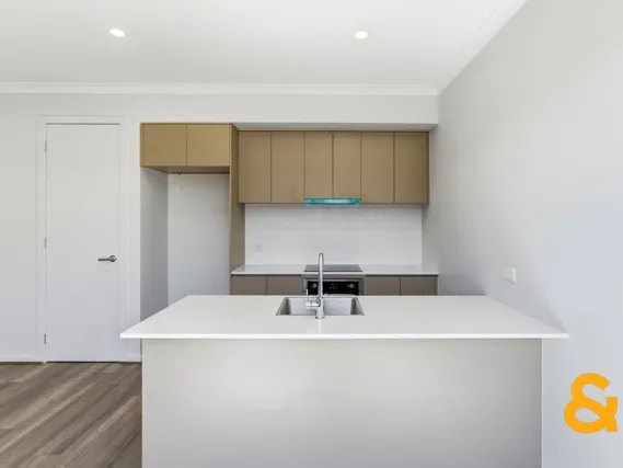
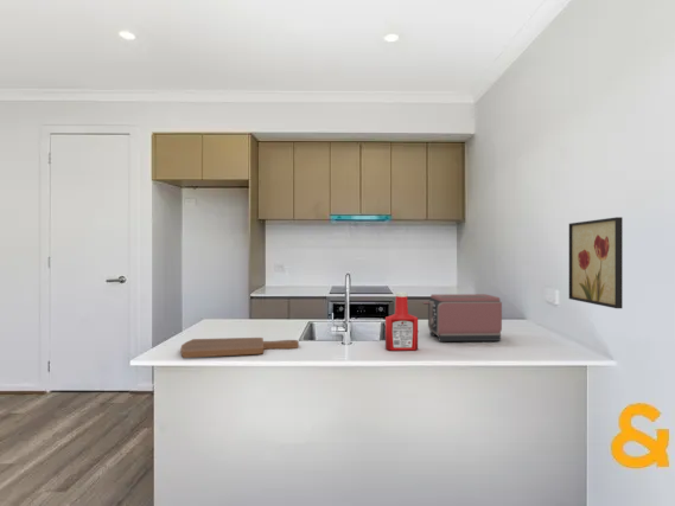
+ cutting board [179,337,300,359]
+ wall art [568,216,624,309]
+ toaster [422,293,503,342]
+ soap bottle [384,290,419,352]
